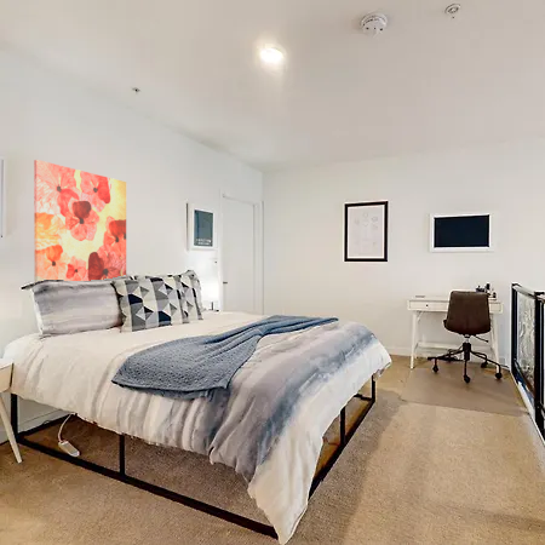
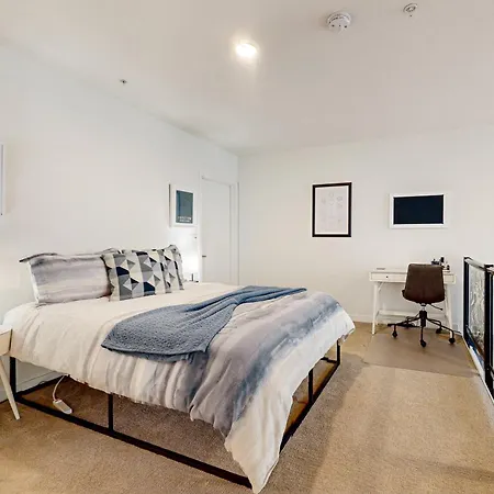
- wall art [33,159,127,283]
